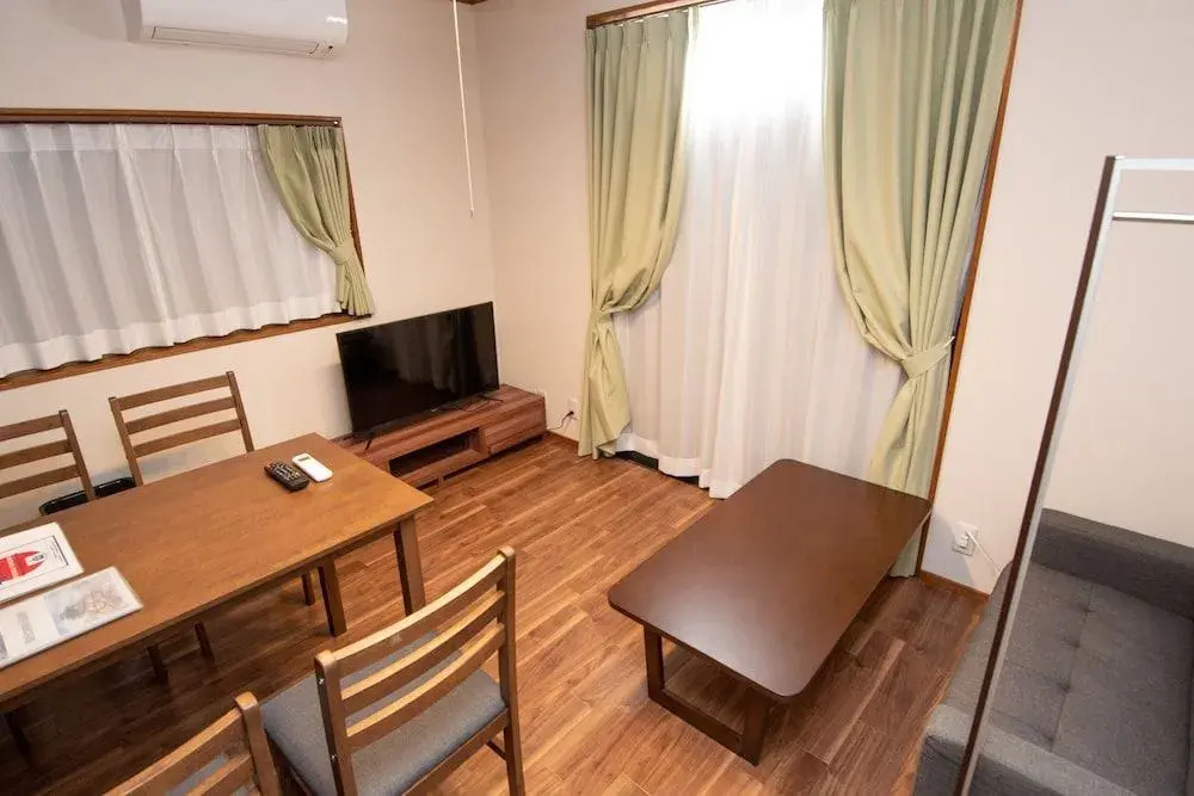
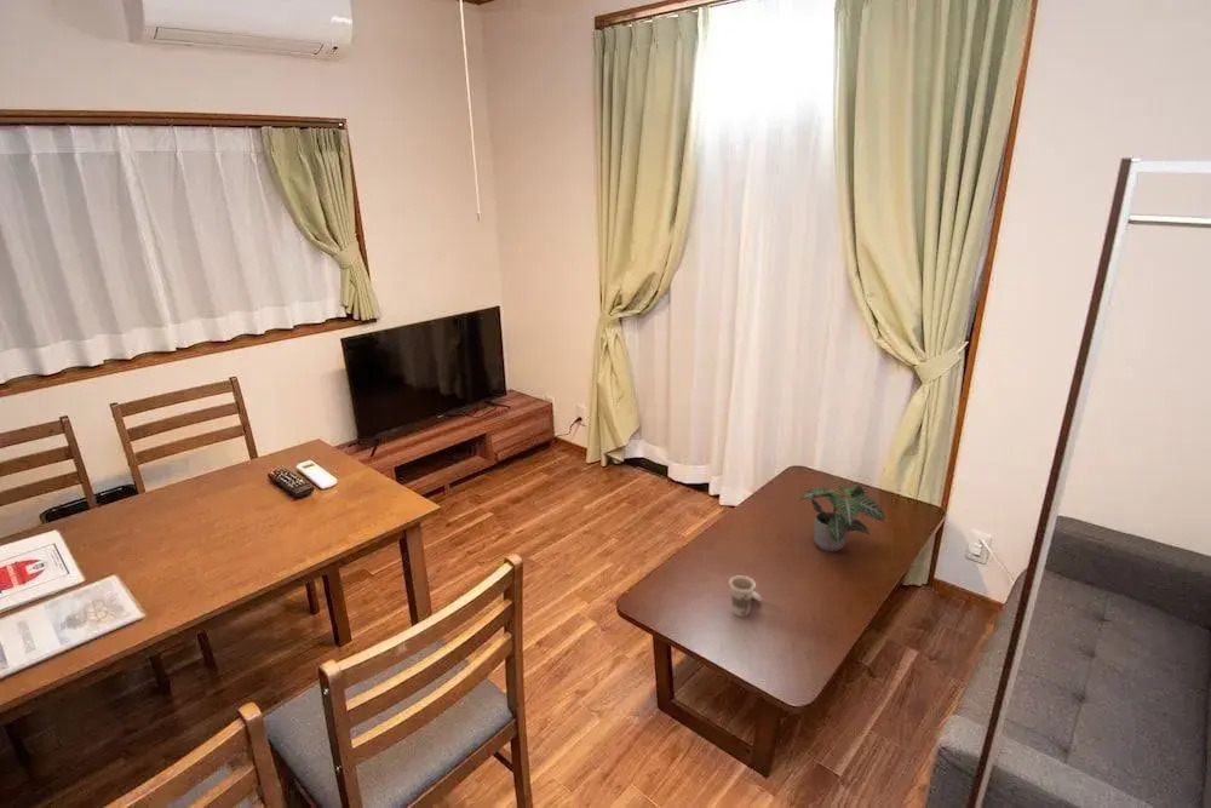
+ cup [728,575,763,618]
+ potted plant [798,485,885,552]
